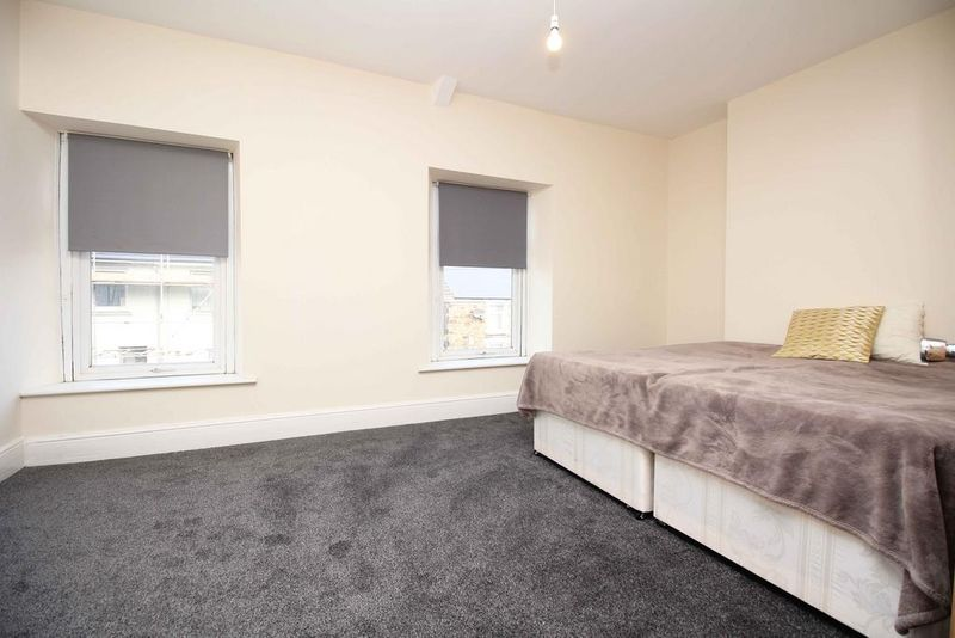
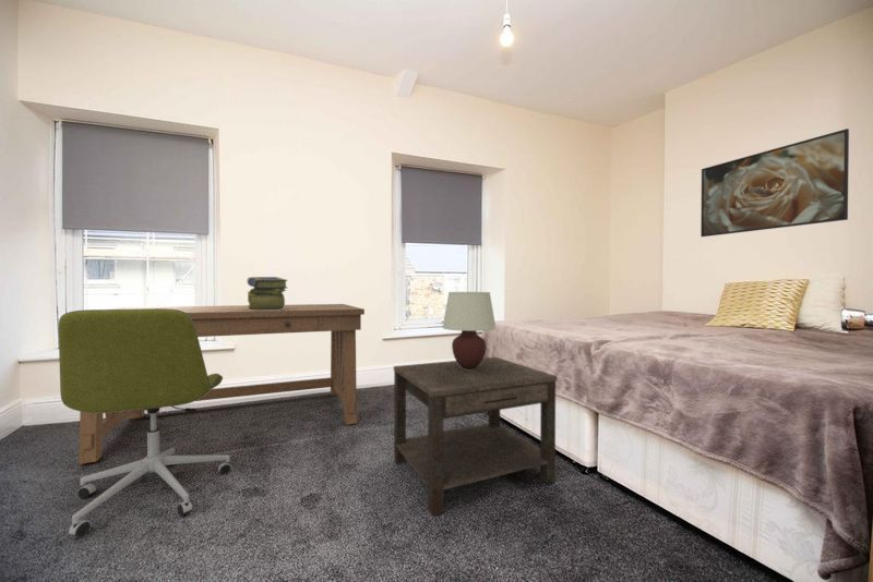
+ side table [393,356,558,517]
+ stack of books [247,276,289,311]
+ table lamp [441,291,498,369]
+ desk [77,303,366,465]
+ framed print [699,128,850,238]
+ office chair [57,308,232,537]
